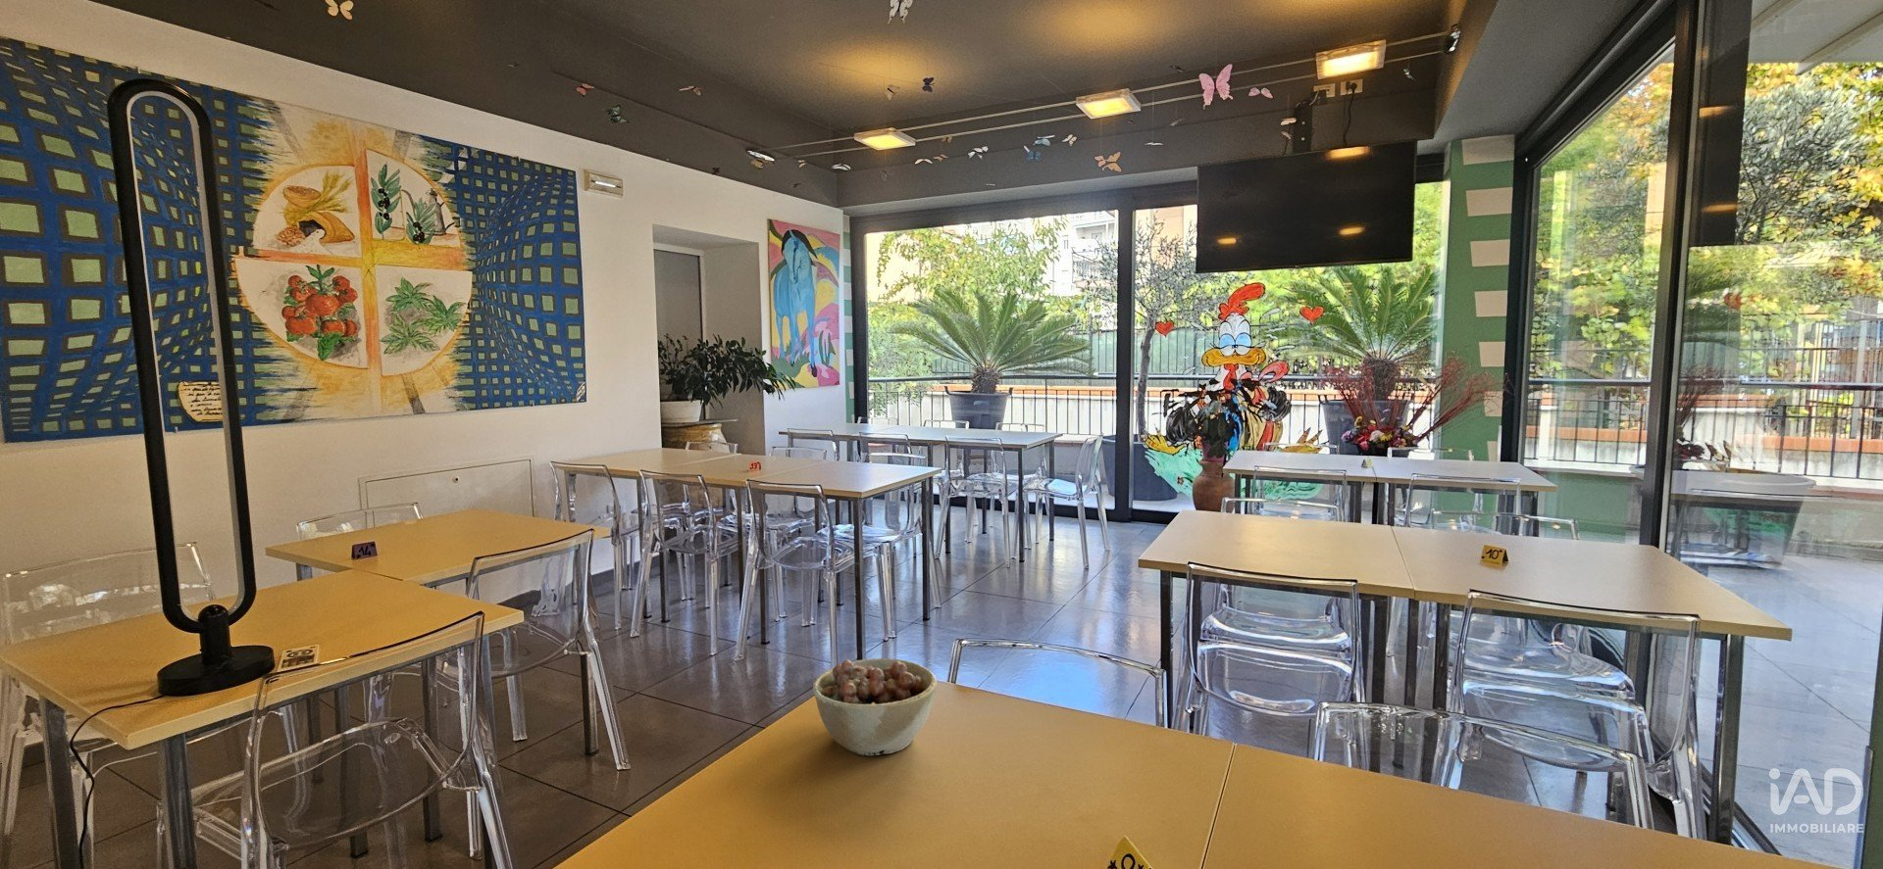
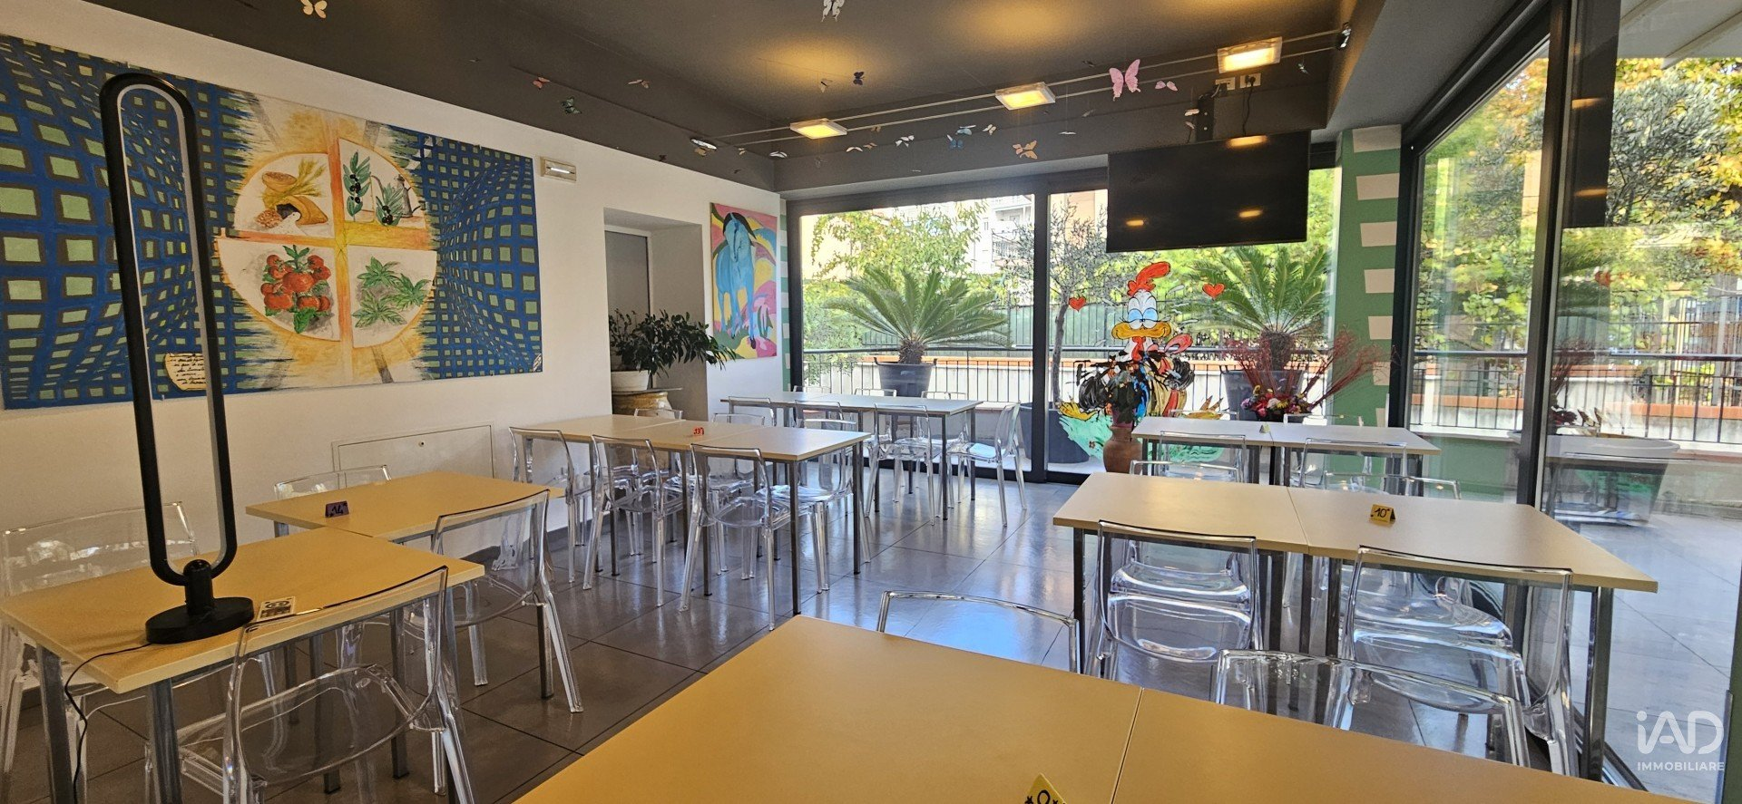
- bowl [812,658,938,756]
